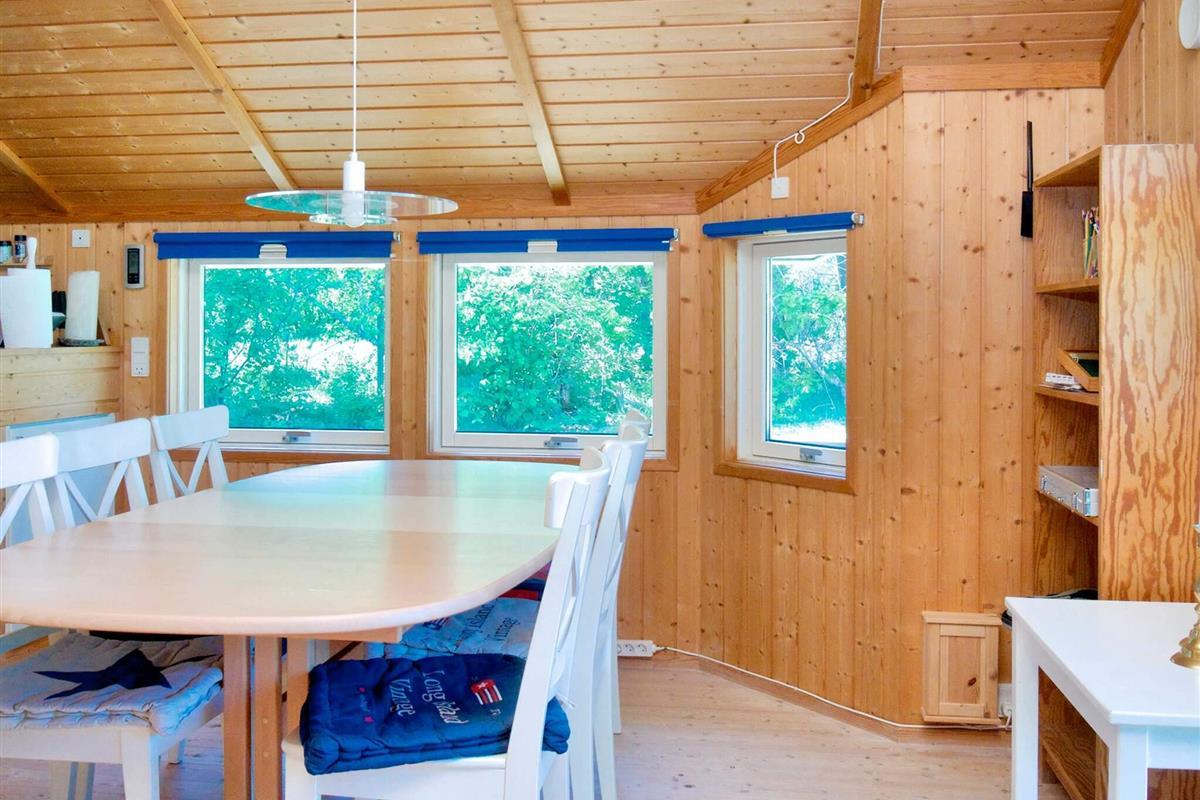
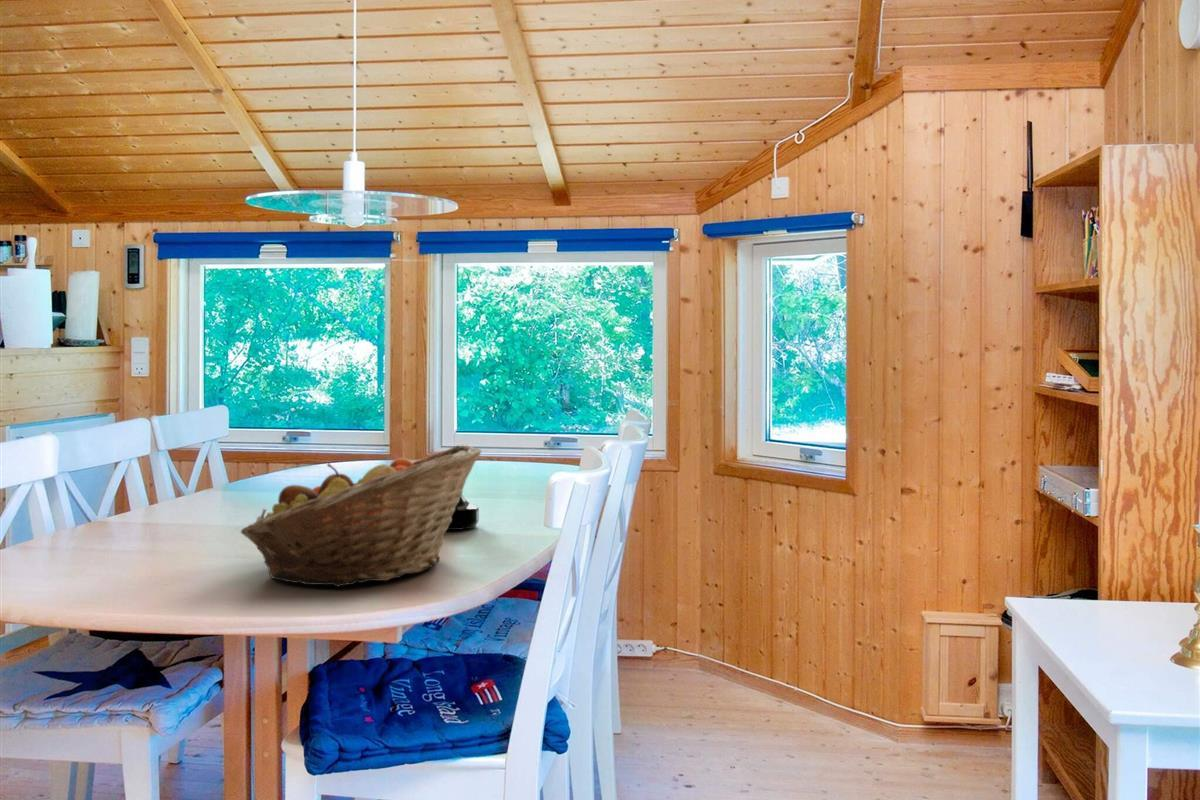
+ tequila bottle [446,493,480,531]
+ fruit basket [240,444,482,588]
